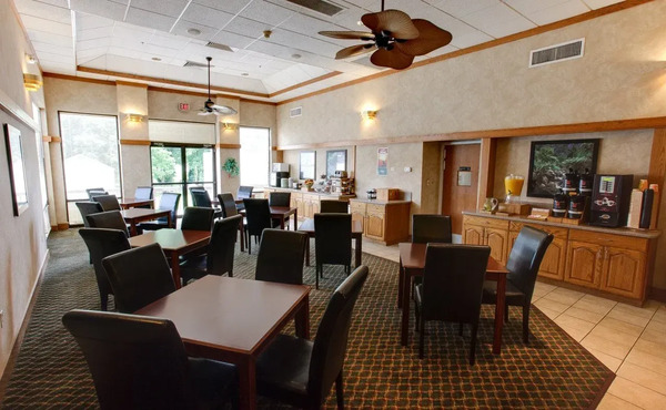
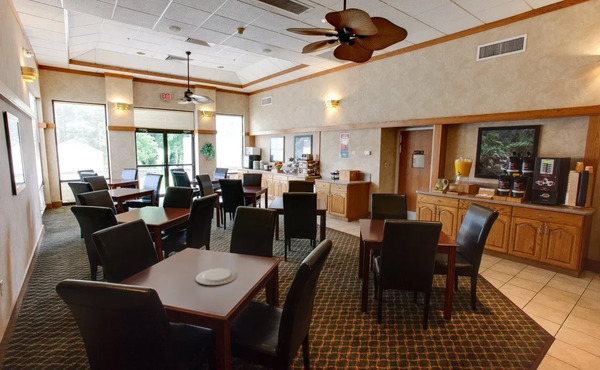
+ chinaware [195,267,239,286]
